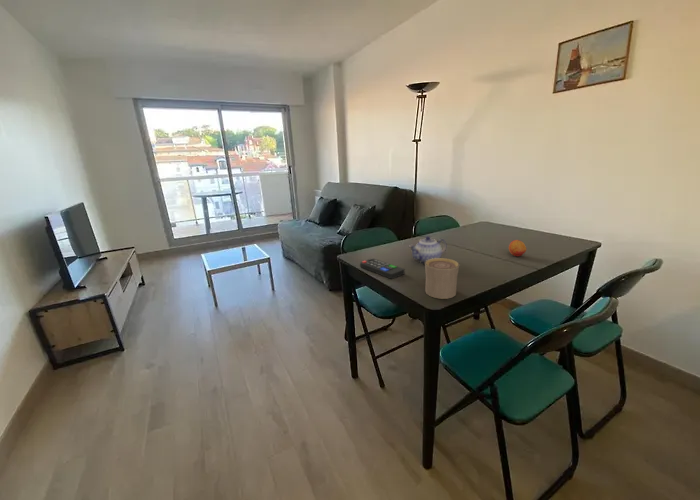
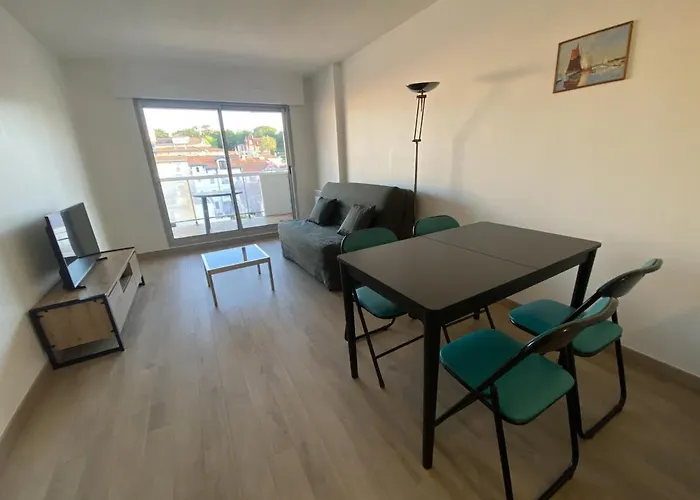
- teapot [408,235,447,265]
- remote control [359,257,405,280]
- fruit [508,239,527,257]
- cup [424,257,460,300]
